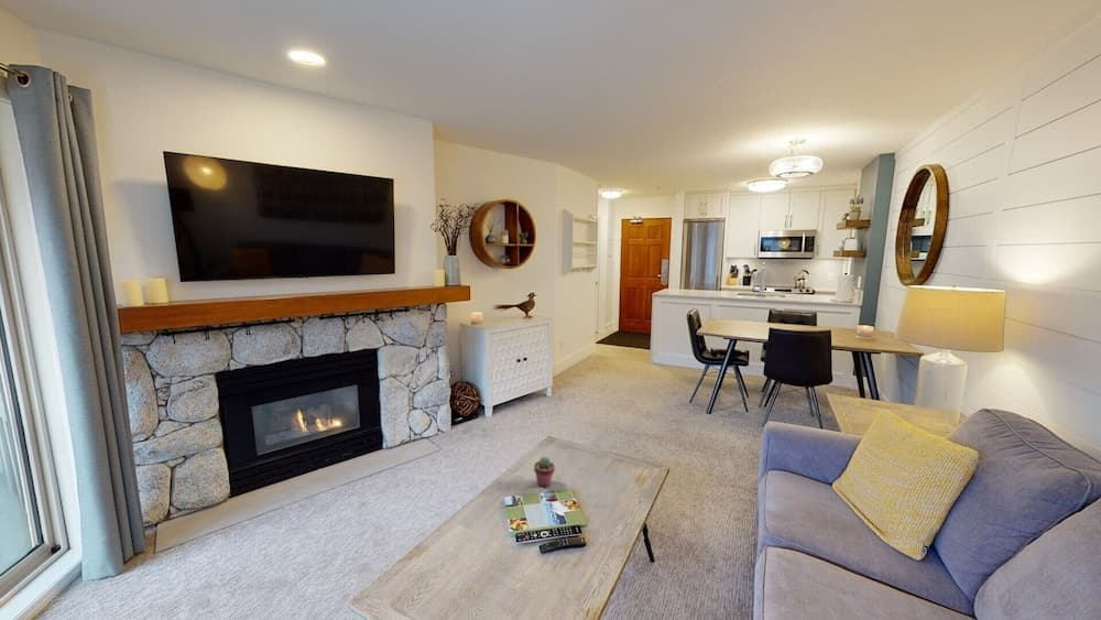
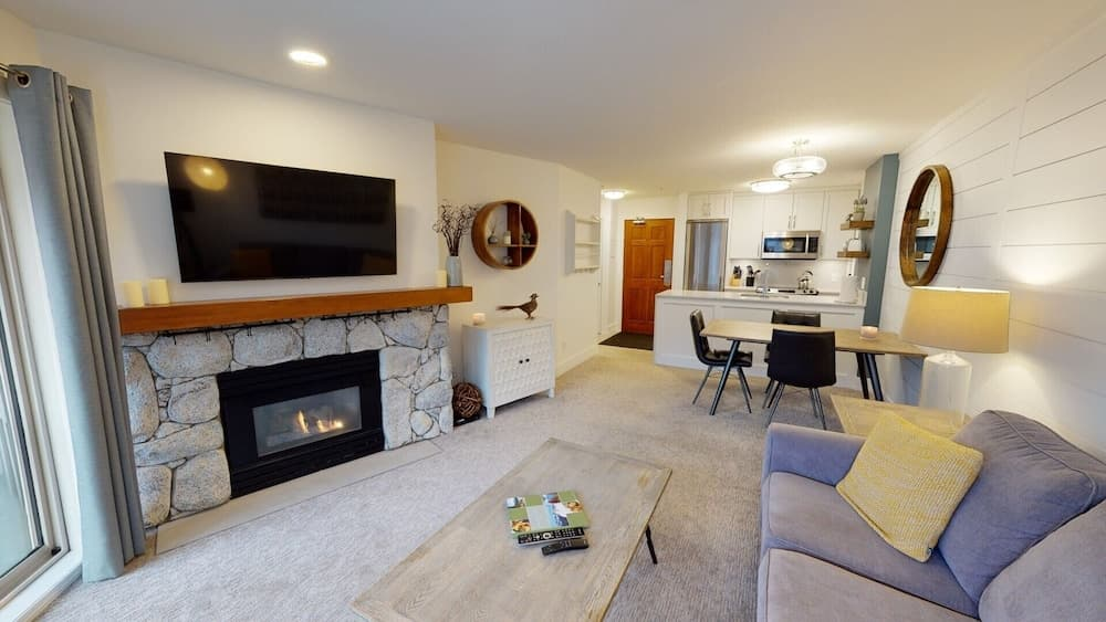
- potted succulent [533,456,556,488]
